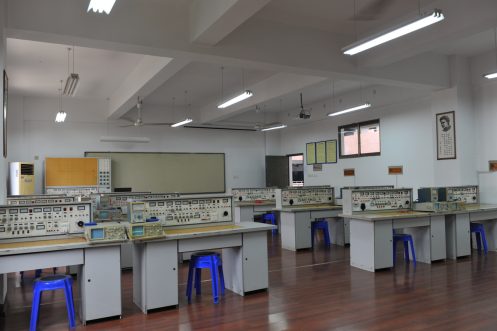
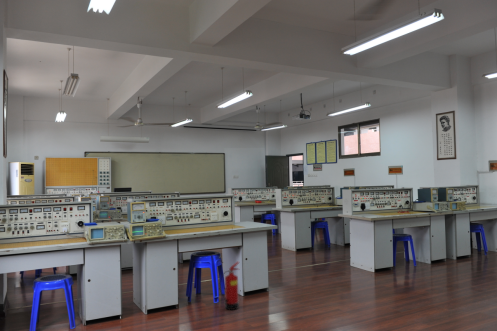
+ fire extinguisher [218,261,240,311]
